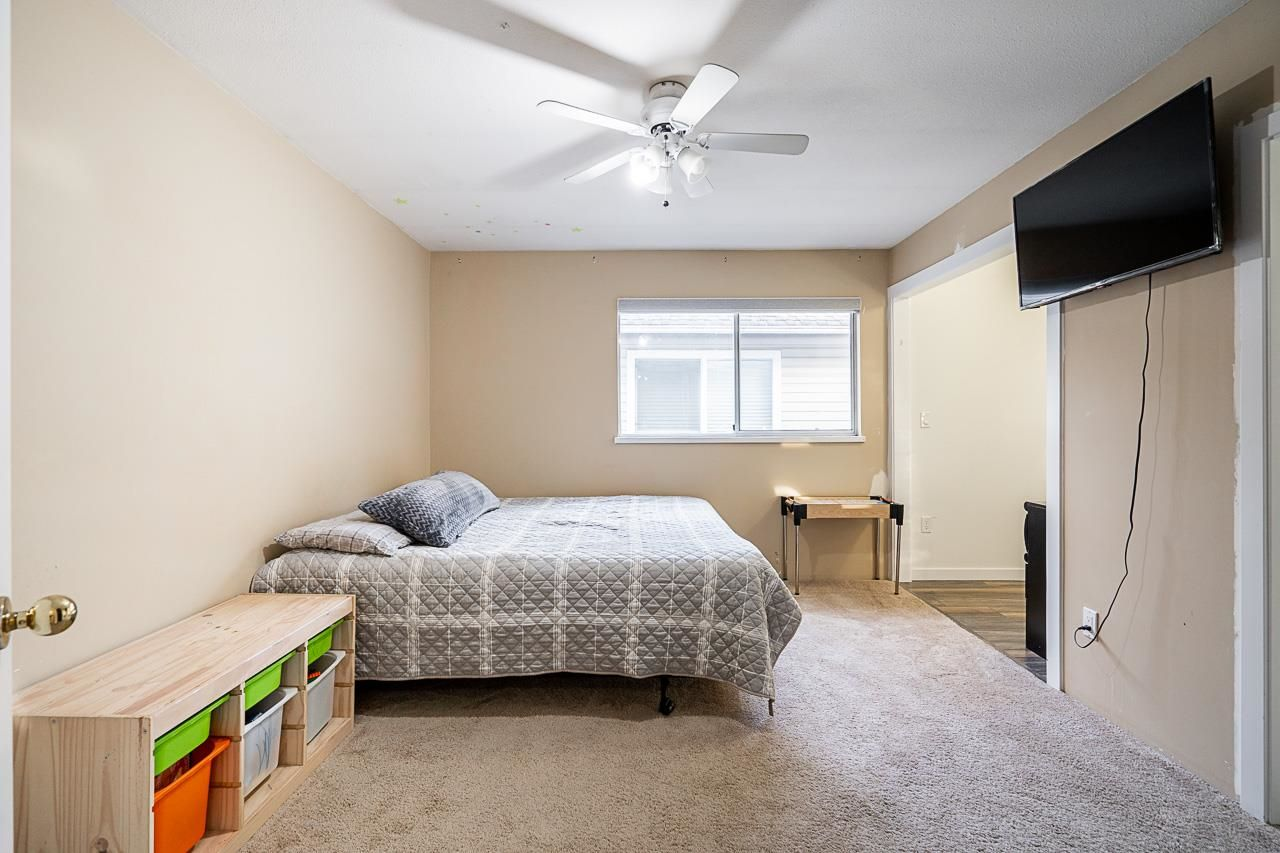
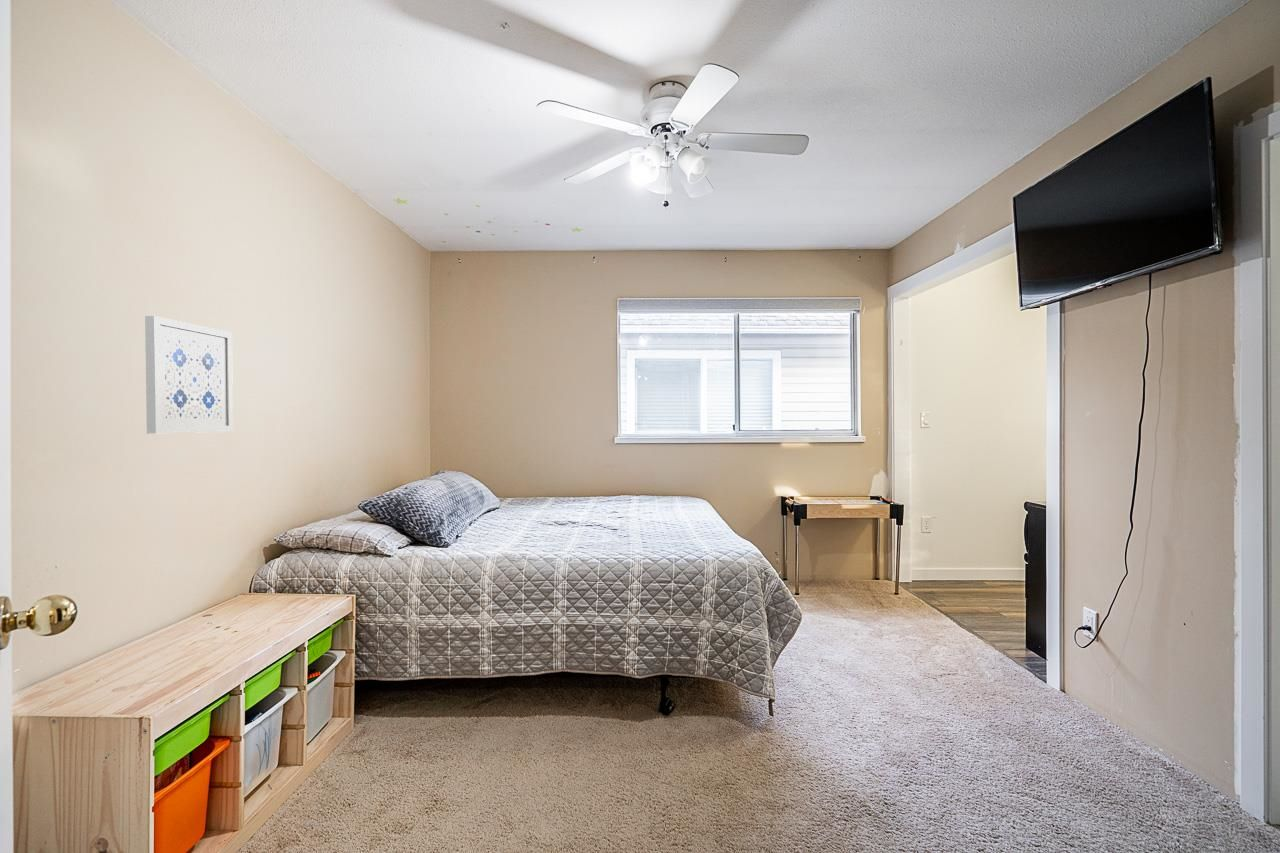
+ wall art [144,315,234,435]
